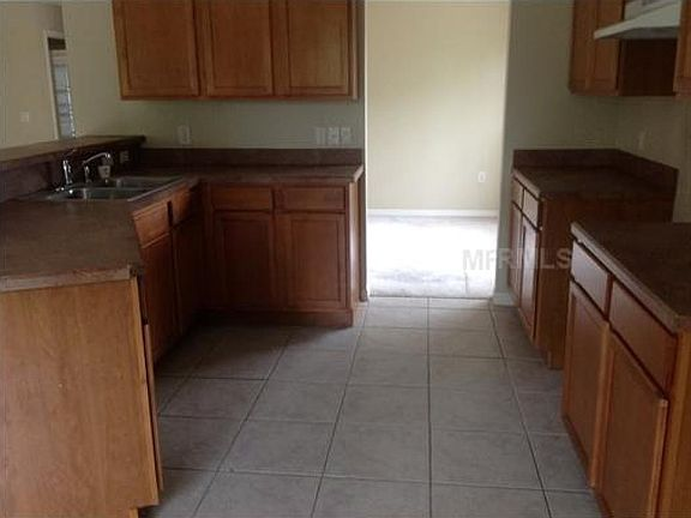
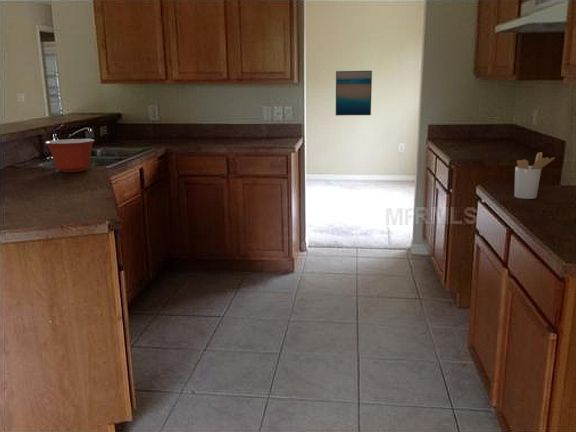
+ mixing bowl [44,138,96,173]
+ wall art [335,70,373,117]
+ utensil holder [513,151,556,200]
